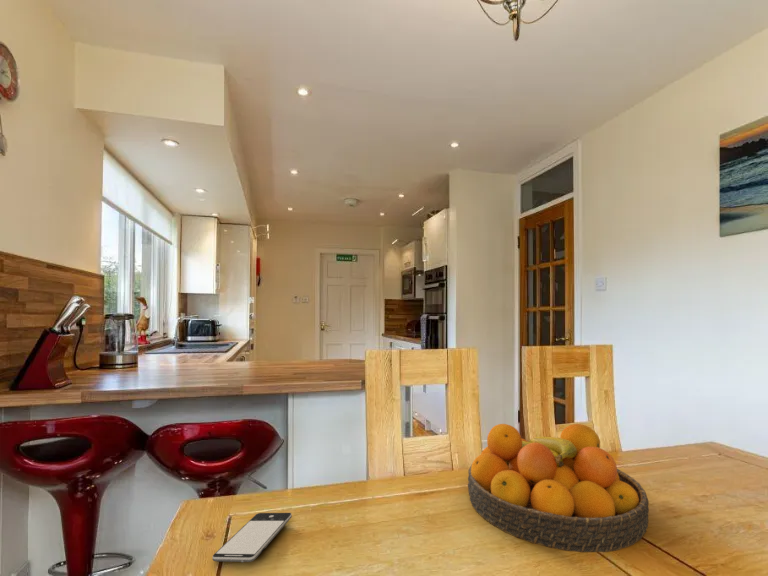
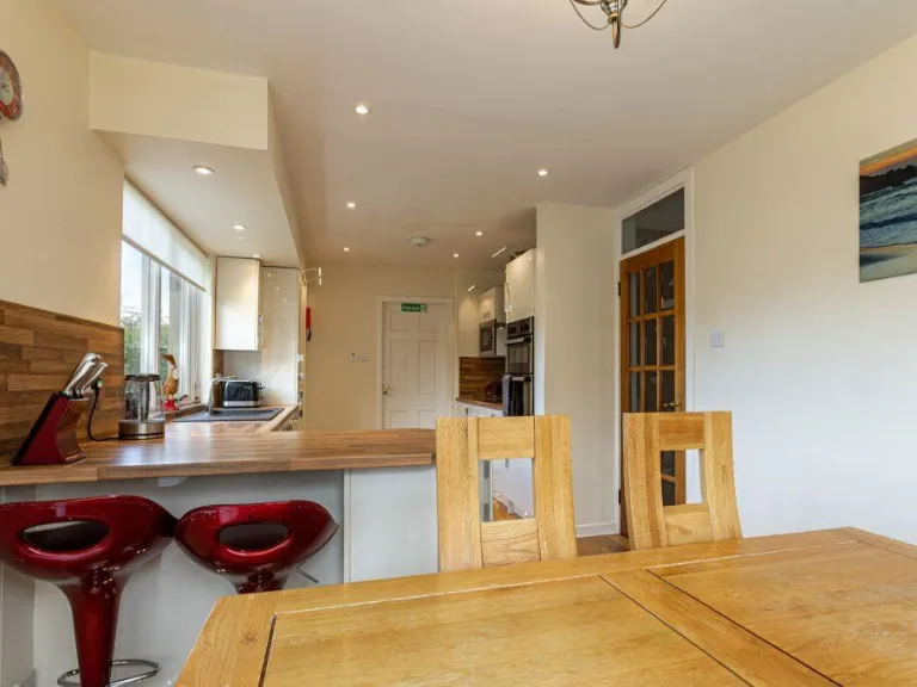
- smartphone [211,512,293,563]
- fruit bowl [467,423,650,553]
